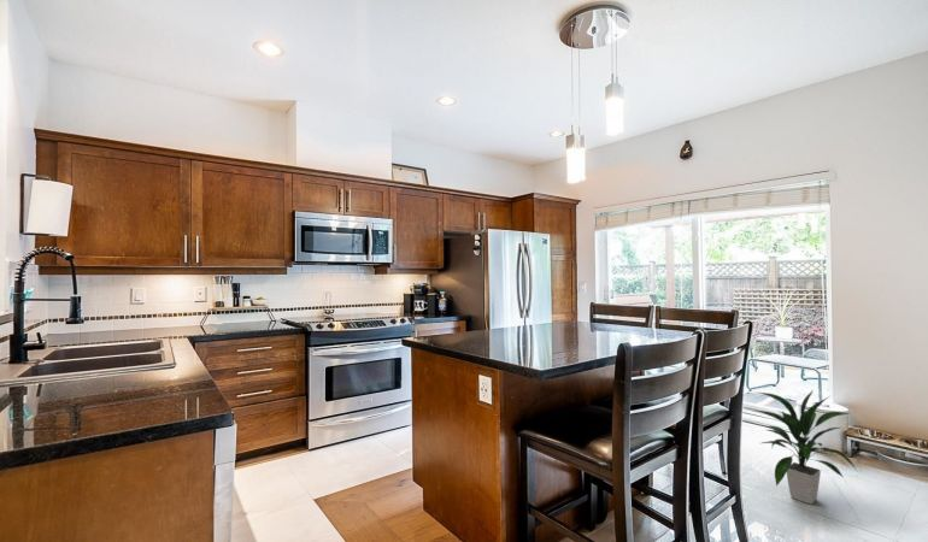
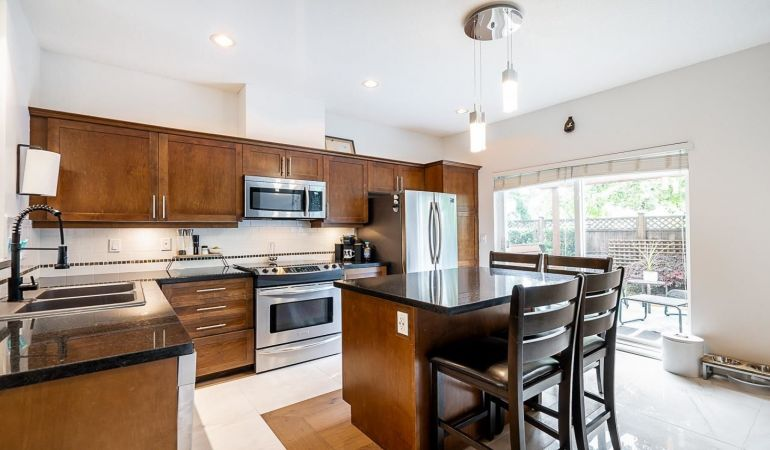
- indoor plant [753,389,859,506]
